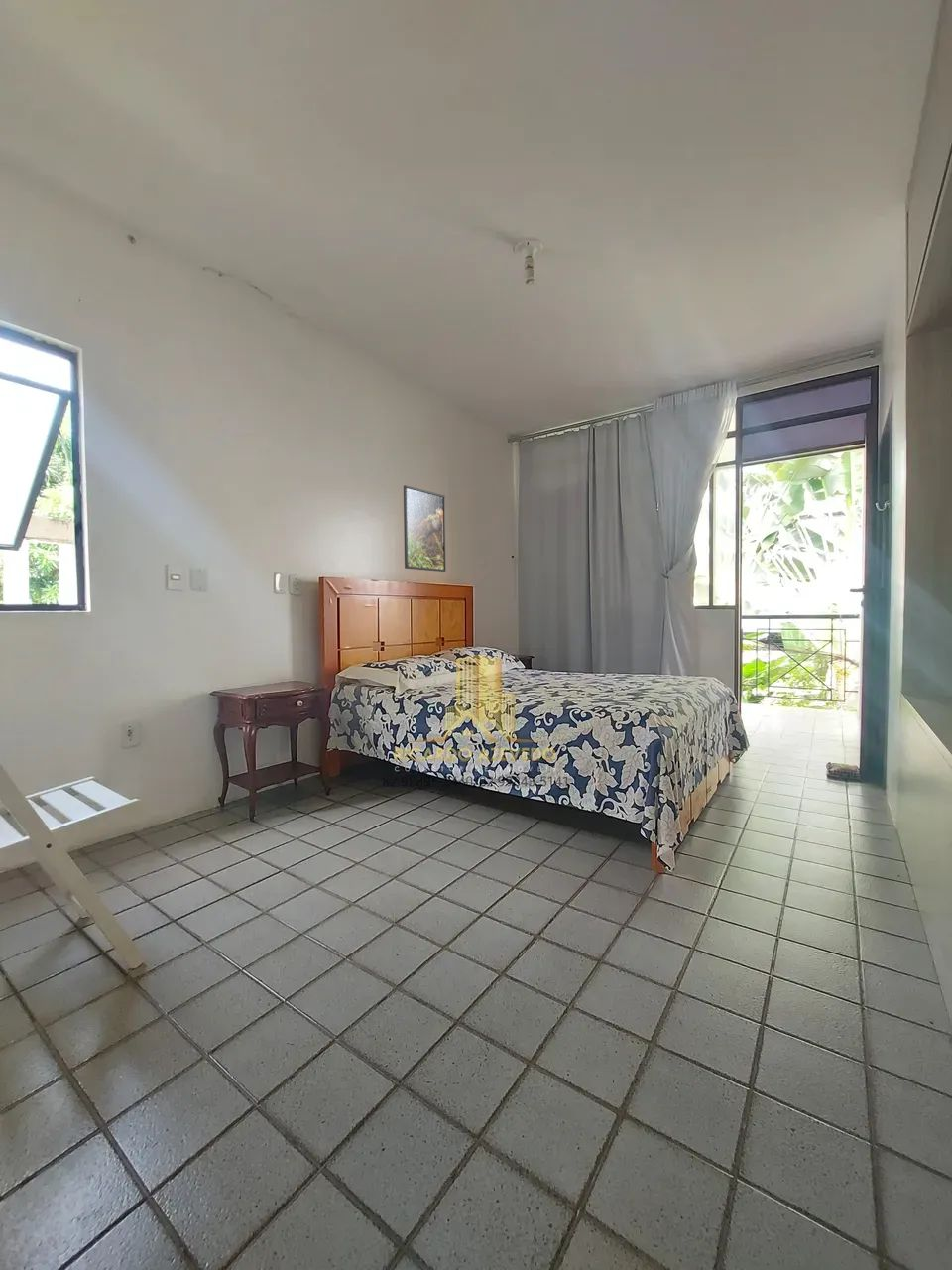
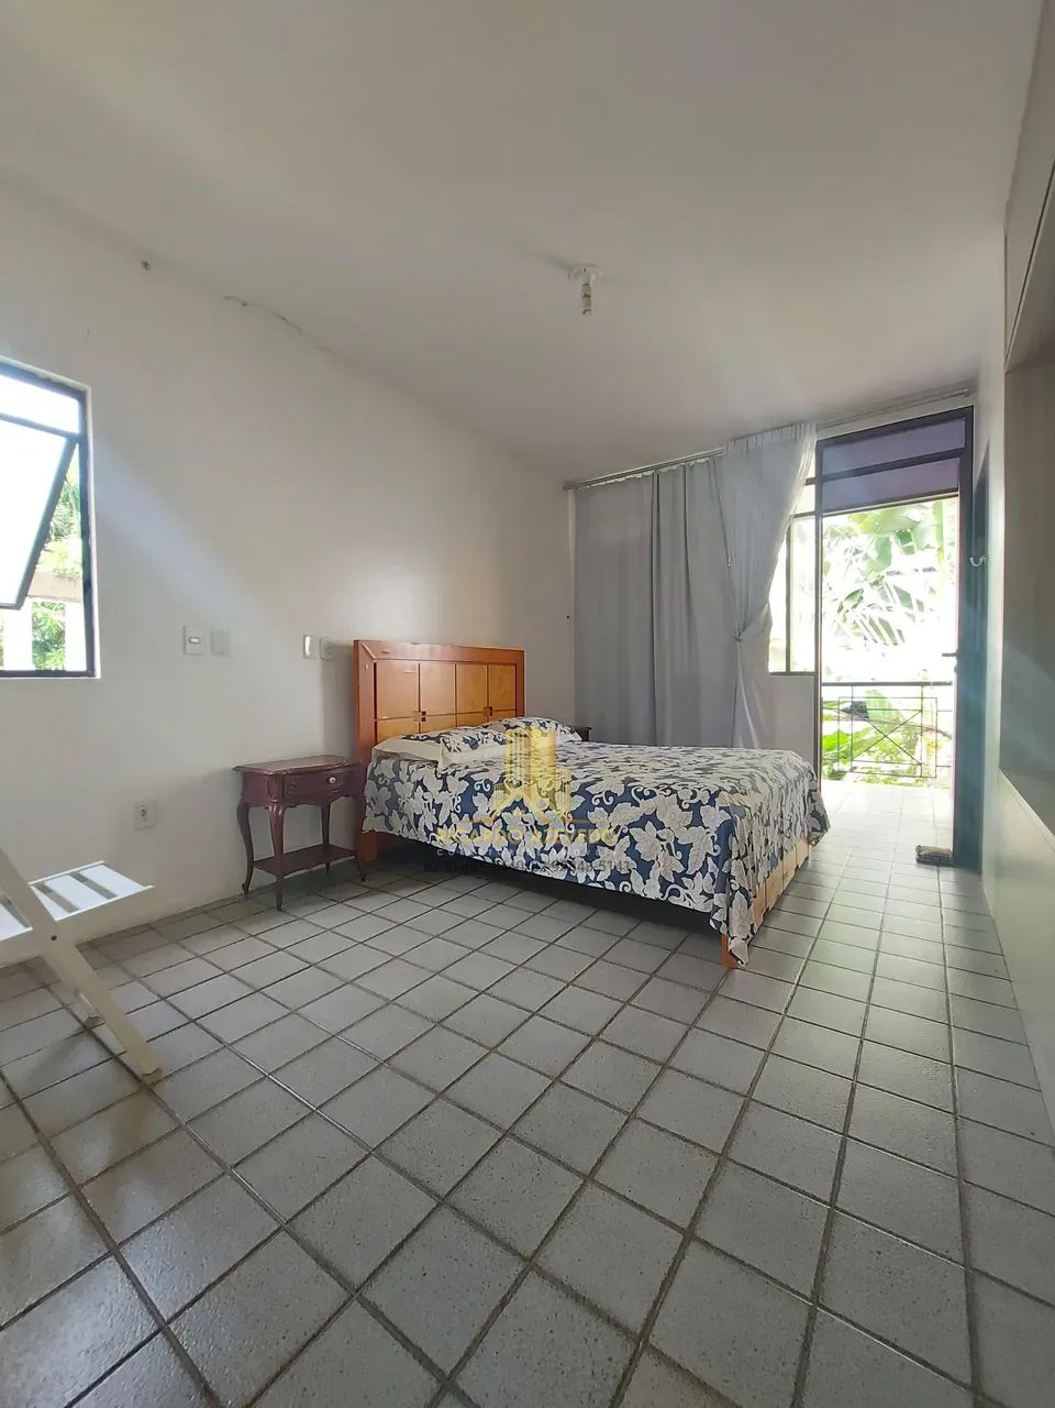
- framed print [403,484,447,572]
